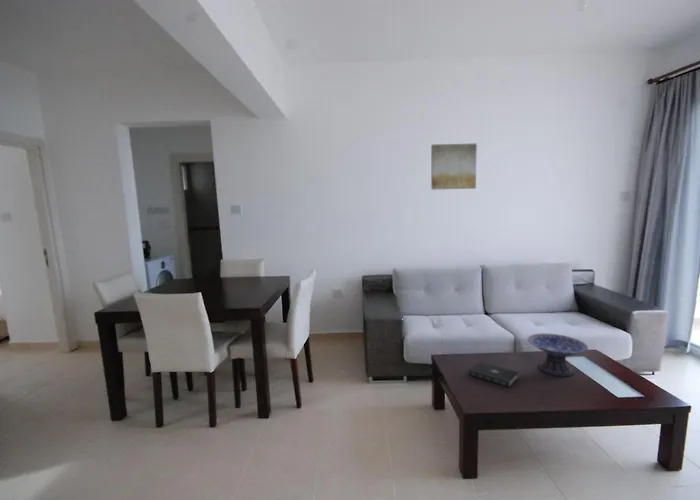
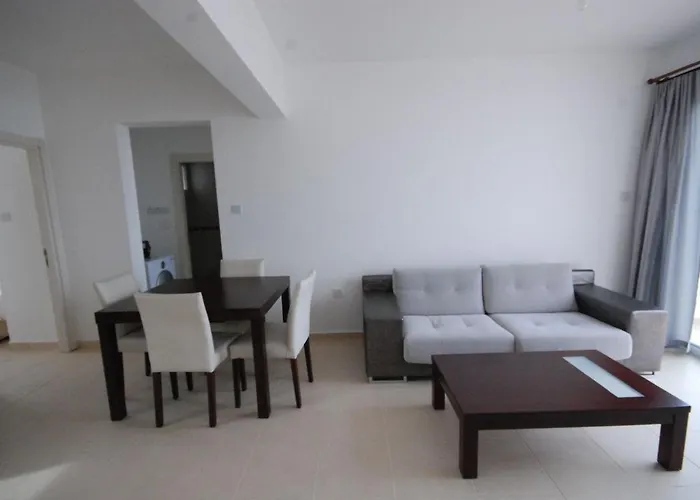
- decorative bowl [527,332,589,377]
- wall art [430,142,478,191]
- book [468,361,520,388]
